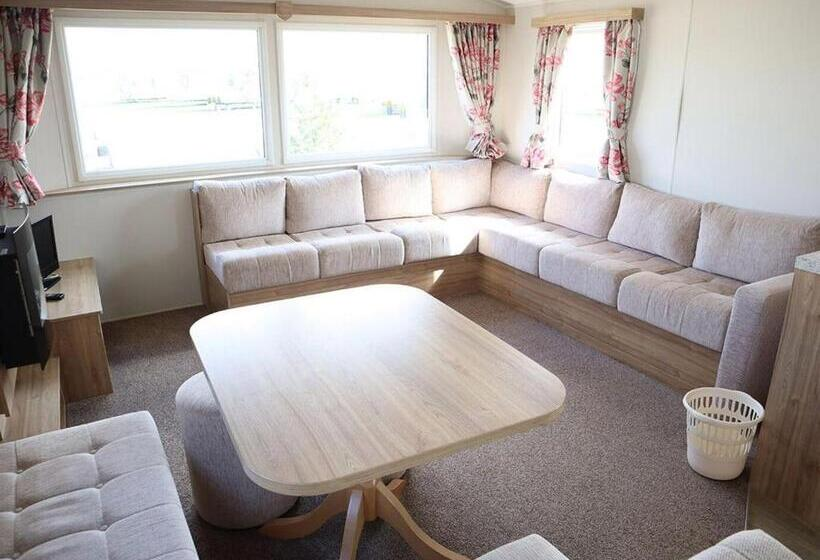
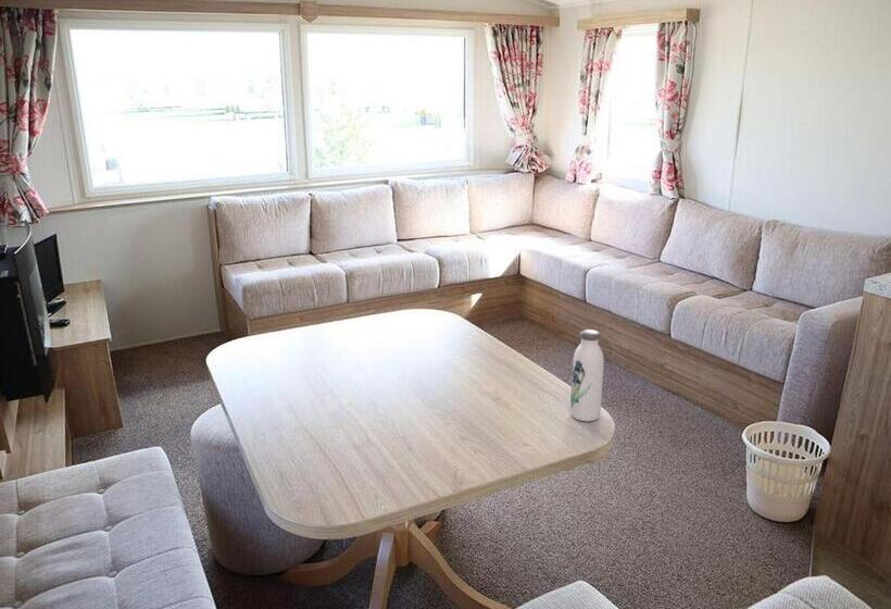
+ water bottle [569,328,605,422]
